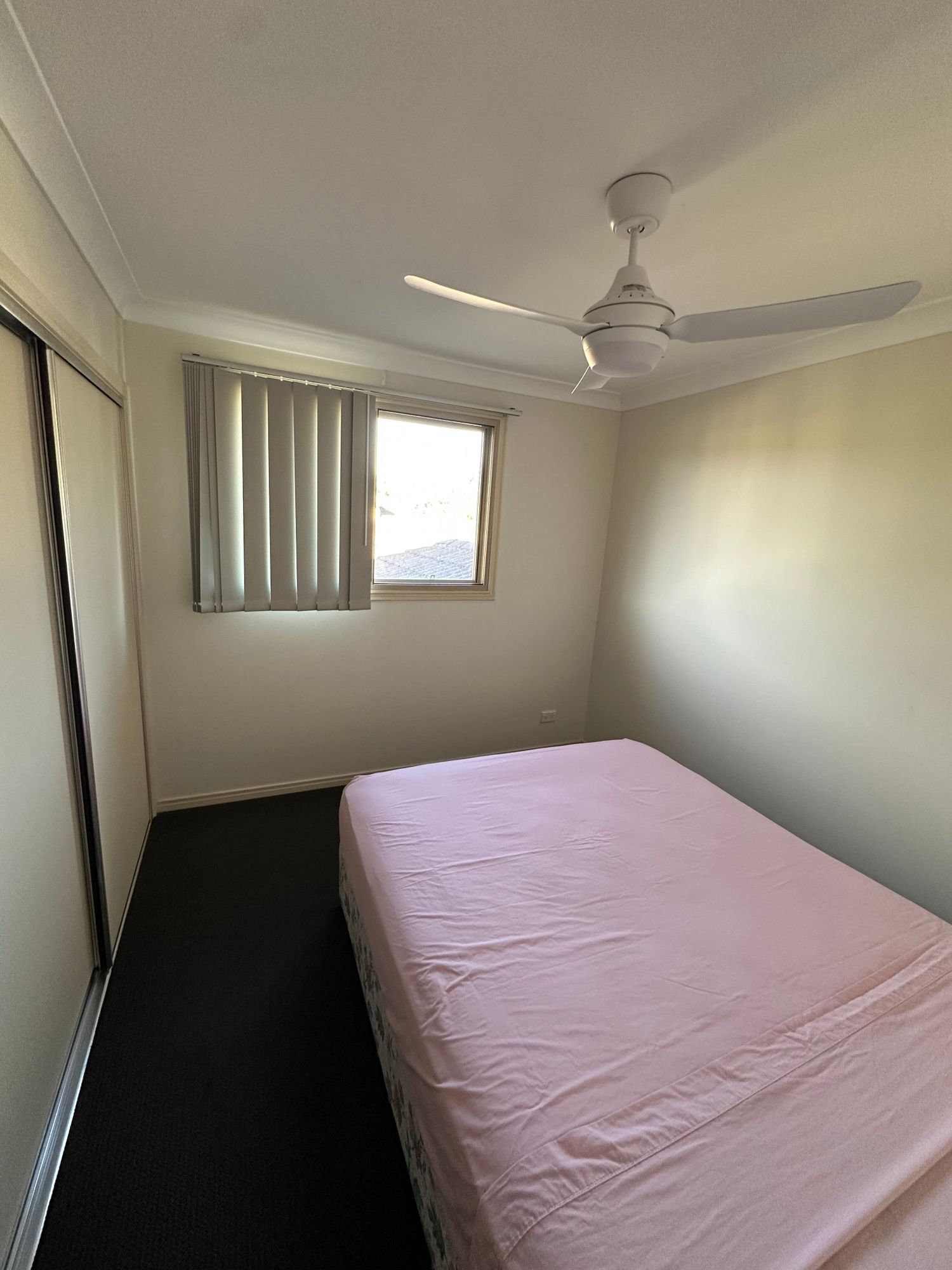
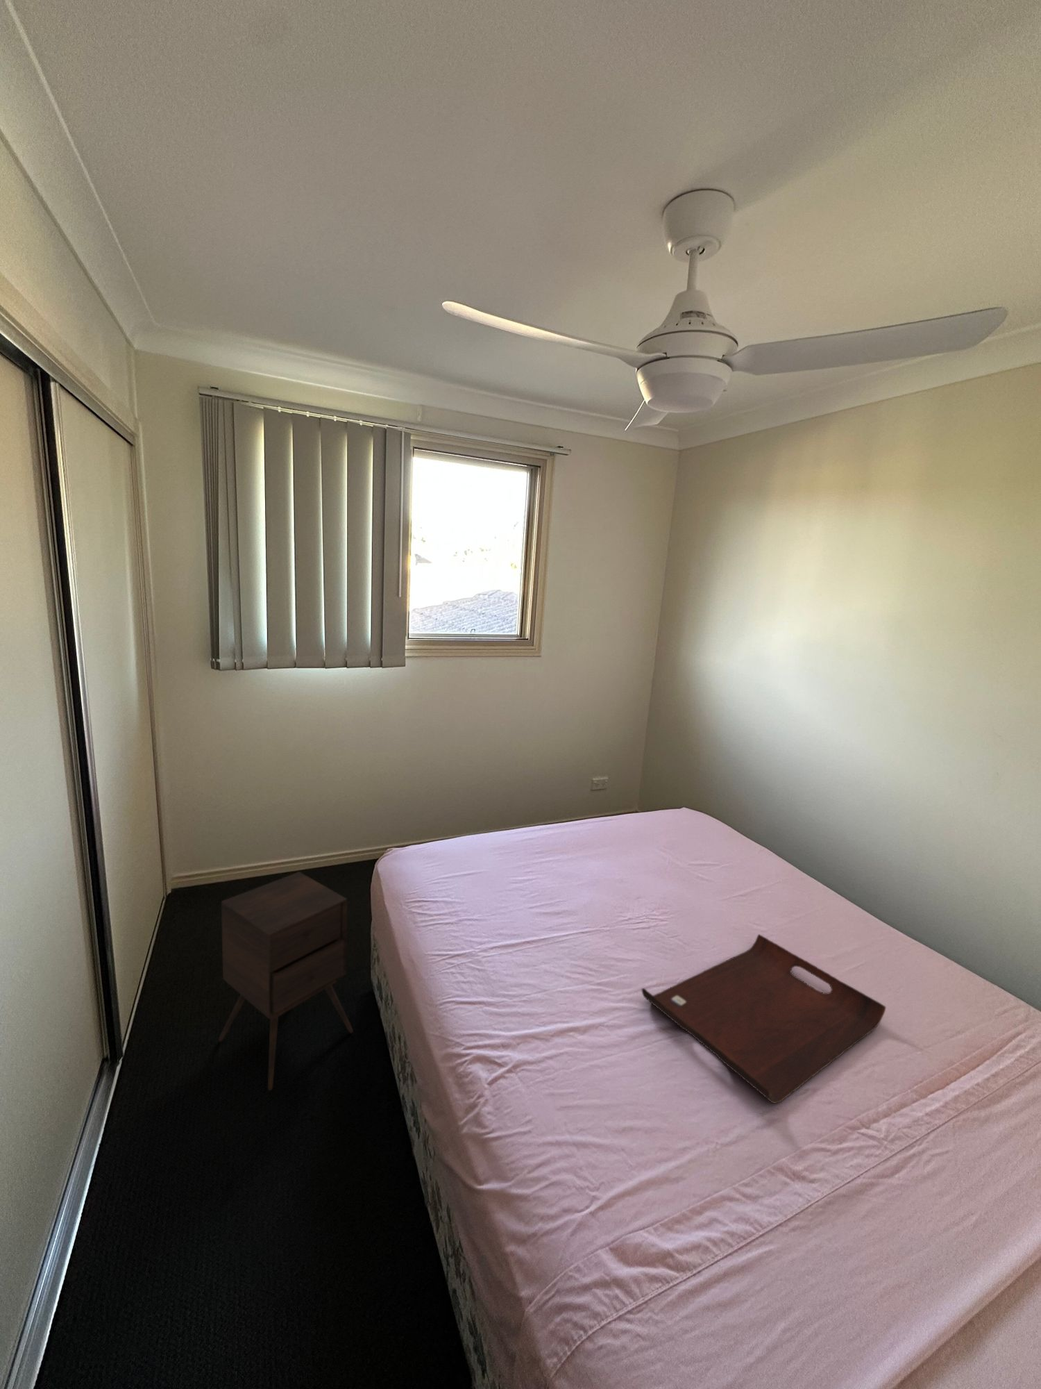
+ serving tray [641,933,886,1105]
+ side table [218,871,354,1092]
